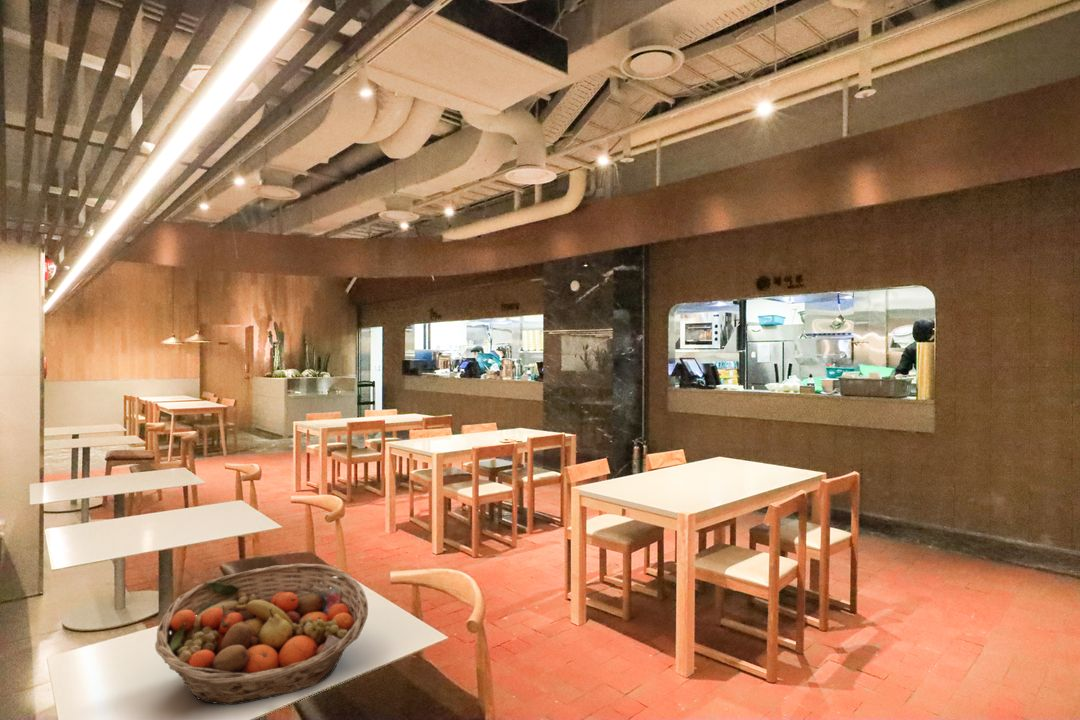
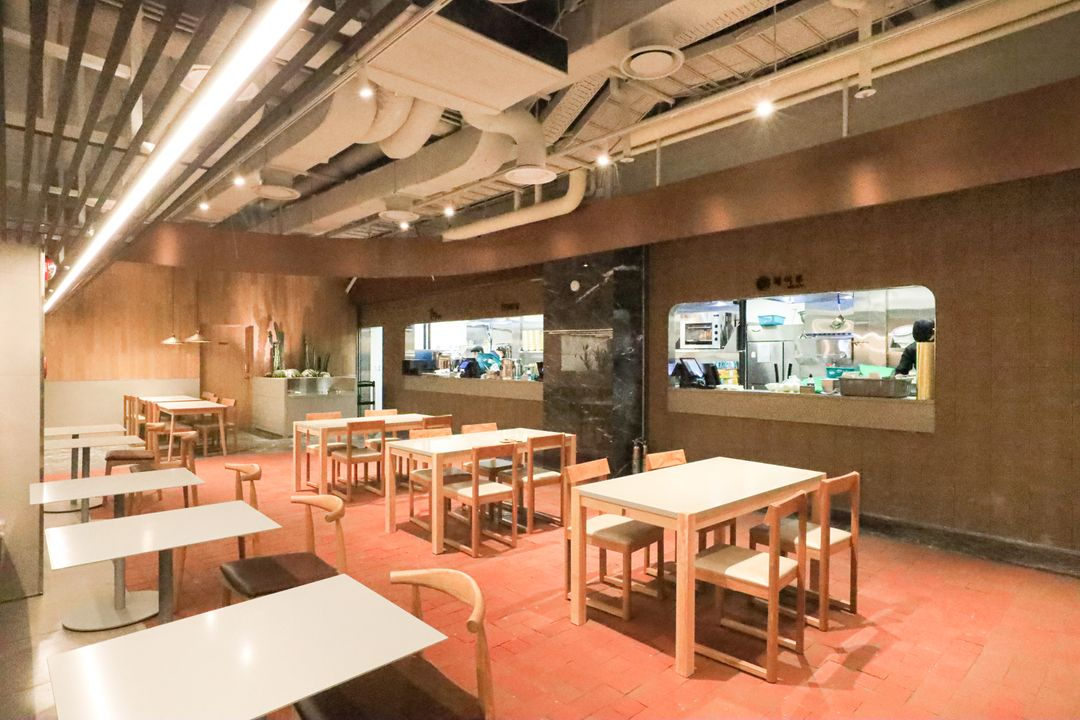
- fruit basket [154,563,369,706]
